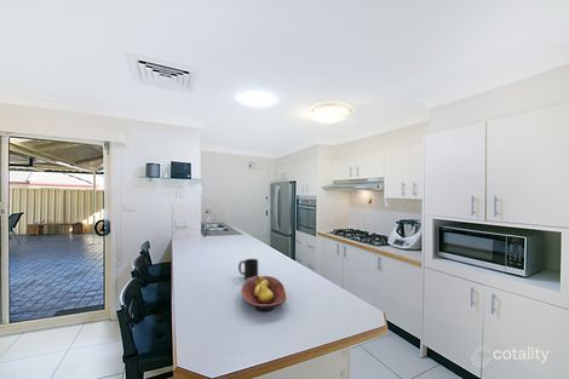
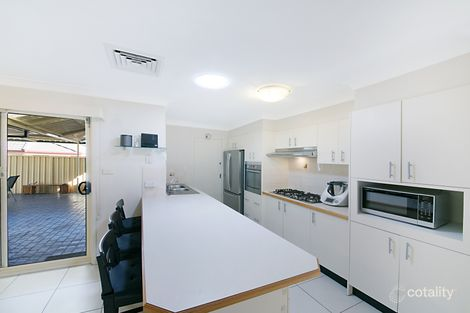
- mug [237,258,259,281]
- fruit bowl [241,275,287,314]
